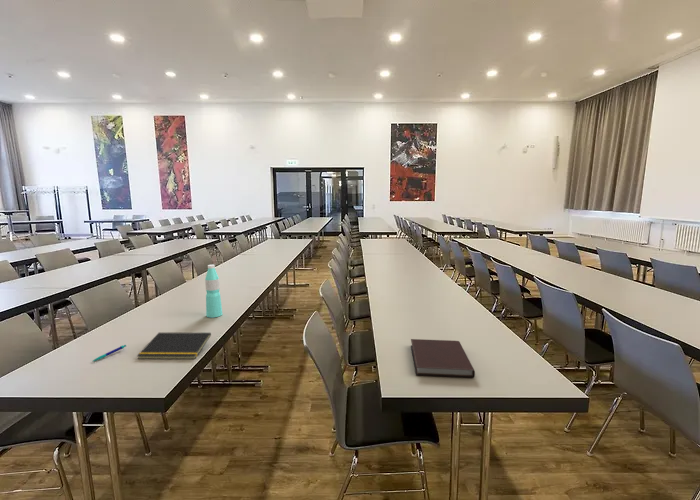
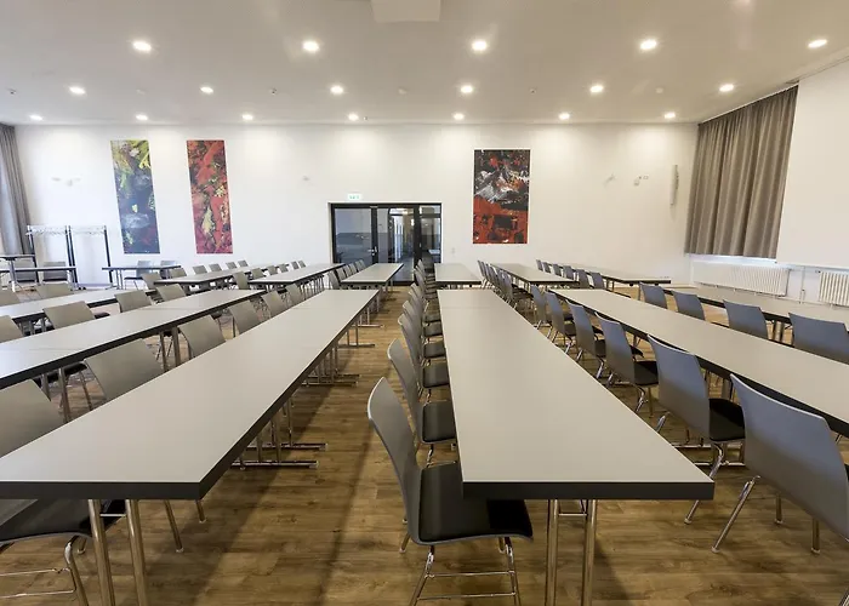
- pen [91,344,127,363]
- water bottle [204,264,223,319]
- notepad [136,332,212,360]
- notebook [410,338,476,379]
